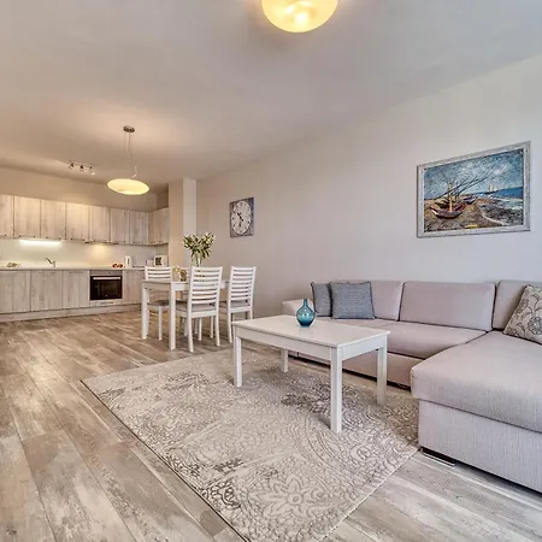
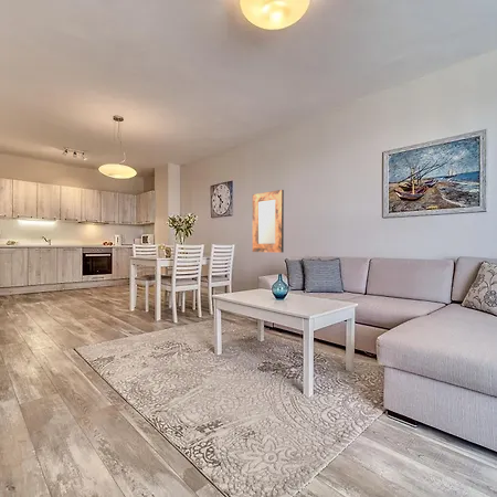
+ home mirror [252,189,285,254]
